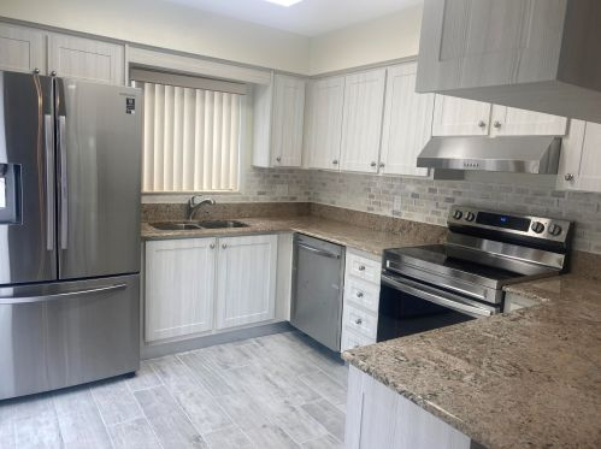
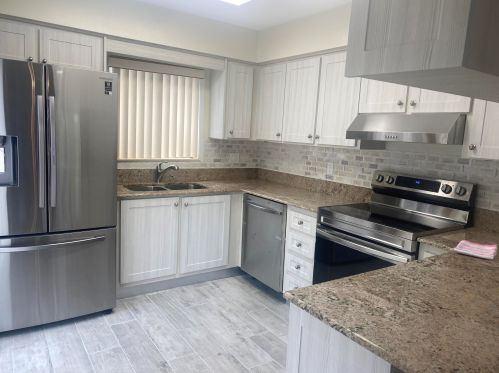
+ dish towel [453,239,498,261]
